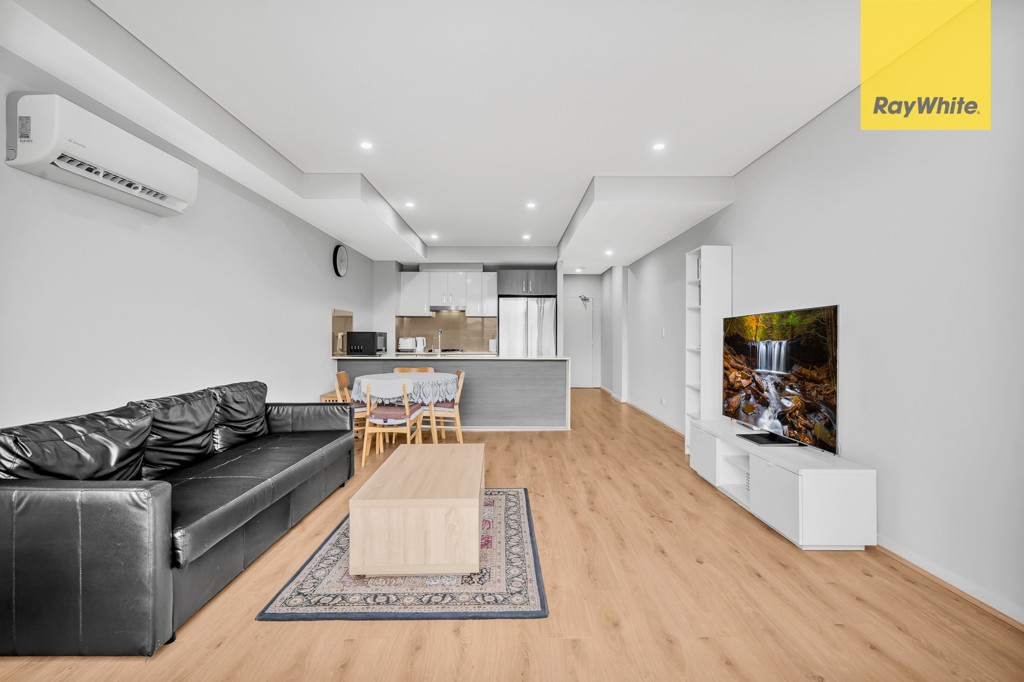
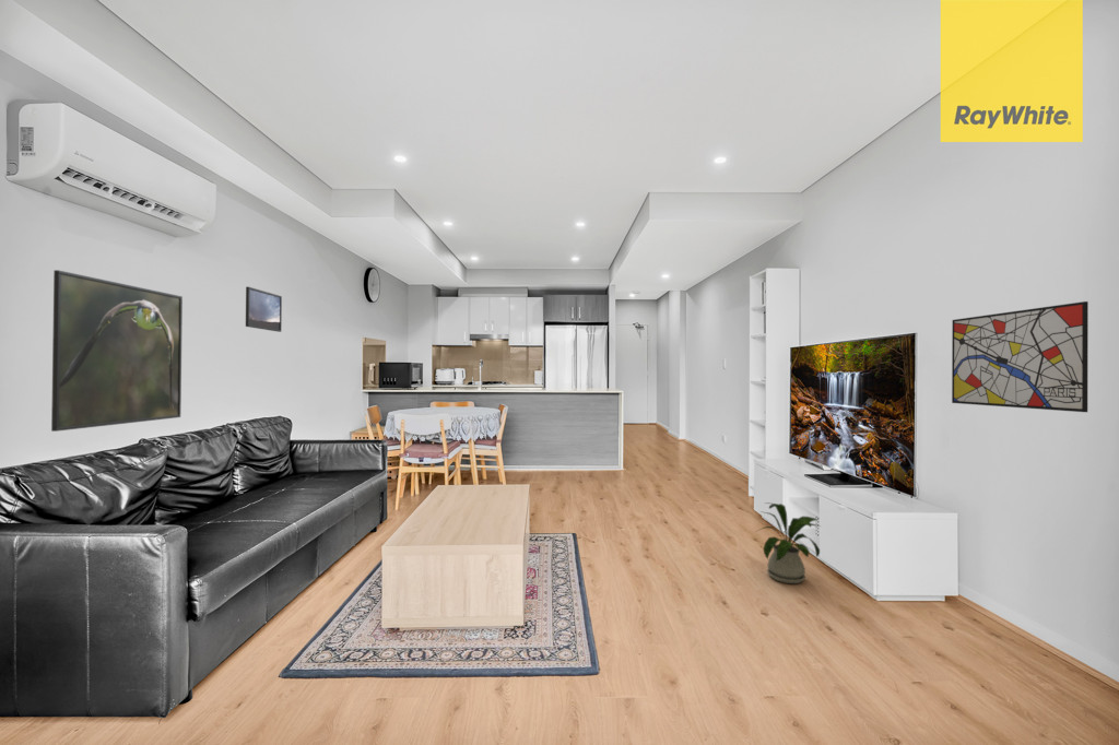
+ wall art [951,300,1089,413]
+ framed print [245,286,283,333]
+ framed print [50,269,184,433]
+ house plant [755,501,821,584]
